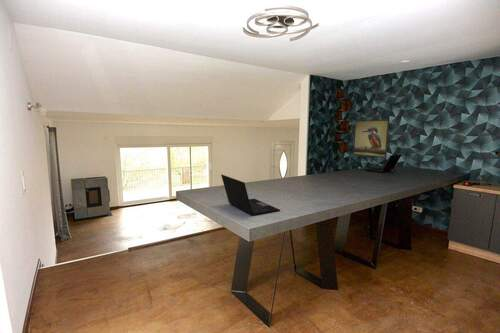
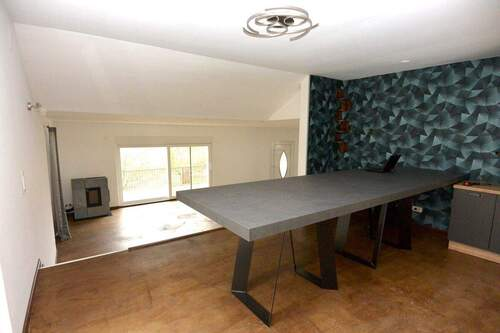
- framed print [352,119,390,159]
- laptop [220,174,281,217]
